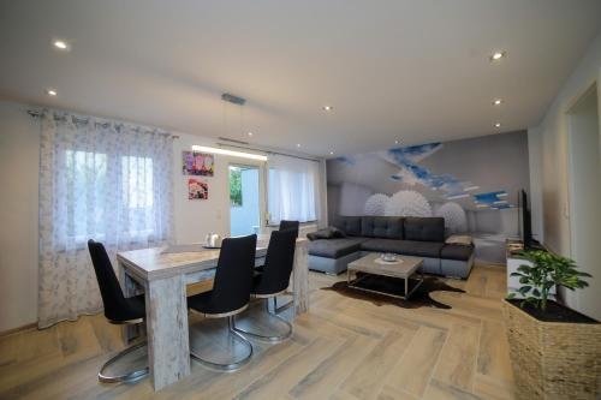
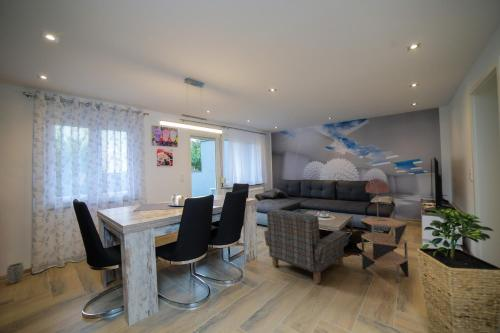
+ plant pot [6,262,25,285]
+ table lamp [364,178,390,220]
+ armchair [263,209,350,285]
+ side table [360,216,410,283]
